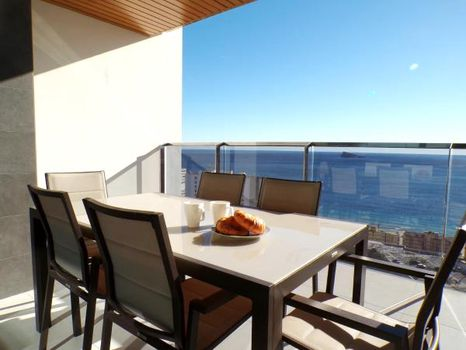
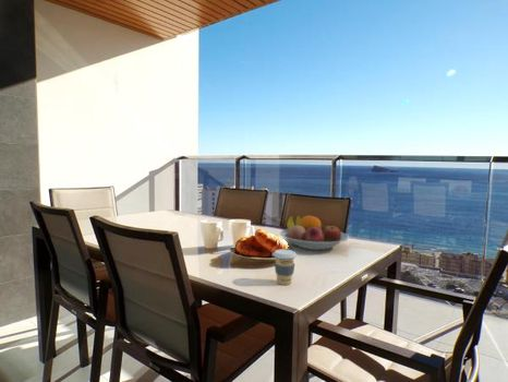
+ fruit bowl [279,215,350,251]
+ coffee cup [273,249,298,286]
